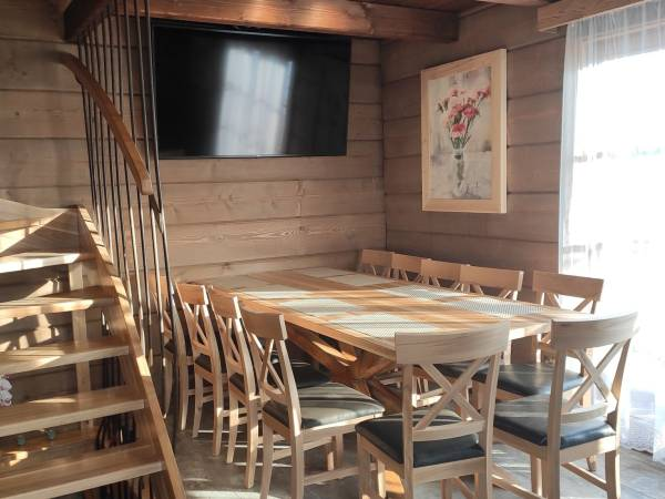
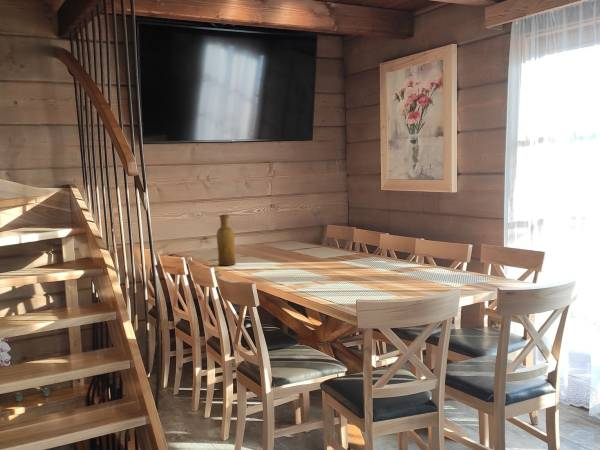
+ vase [216,214,236,267]
